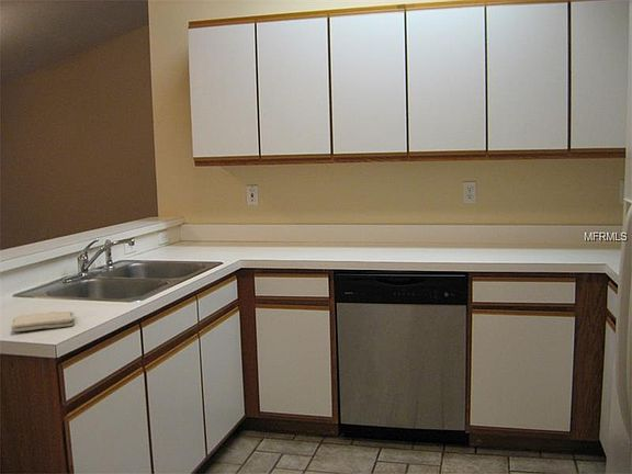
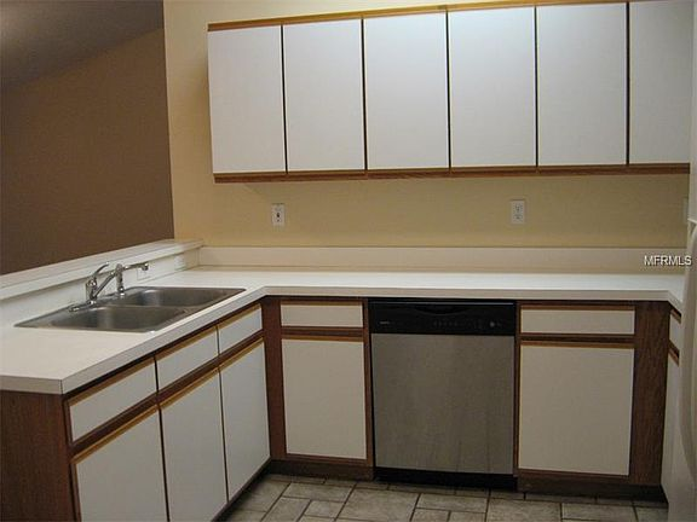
- washcloth [10,311,77,332]
